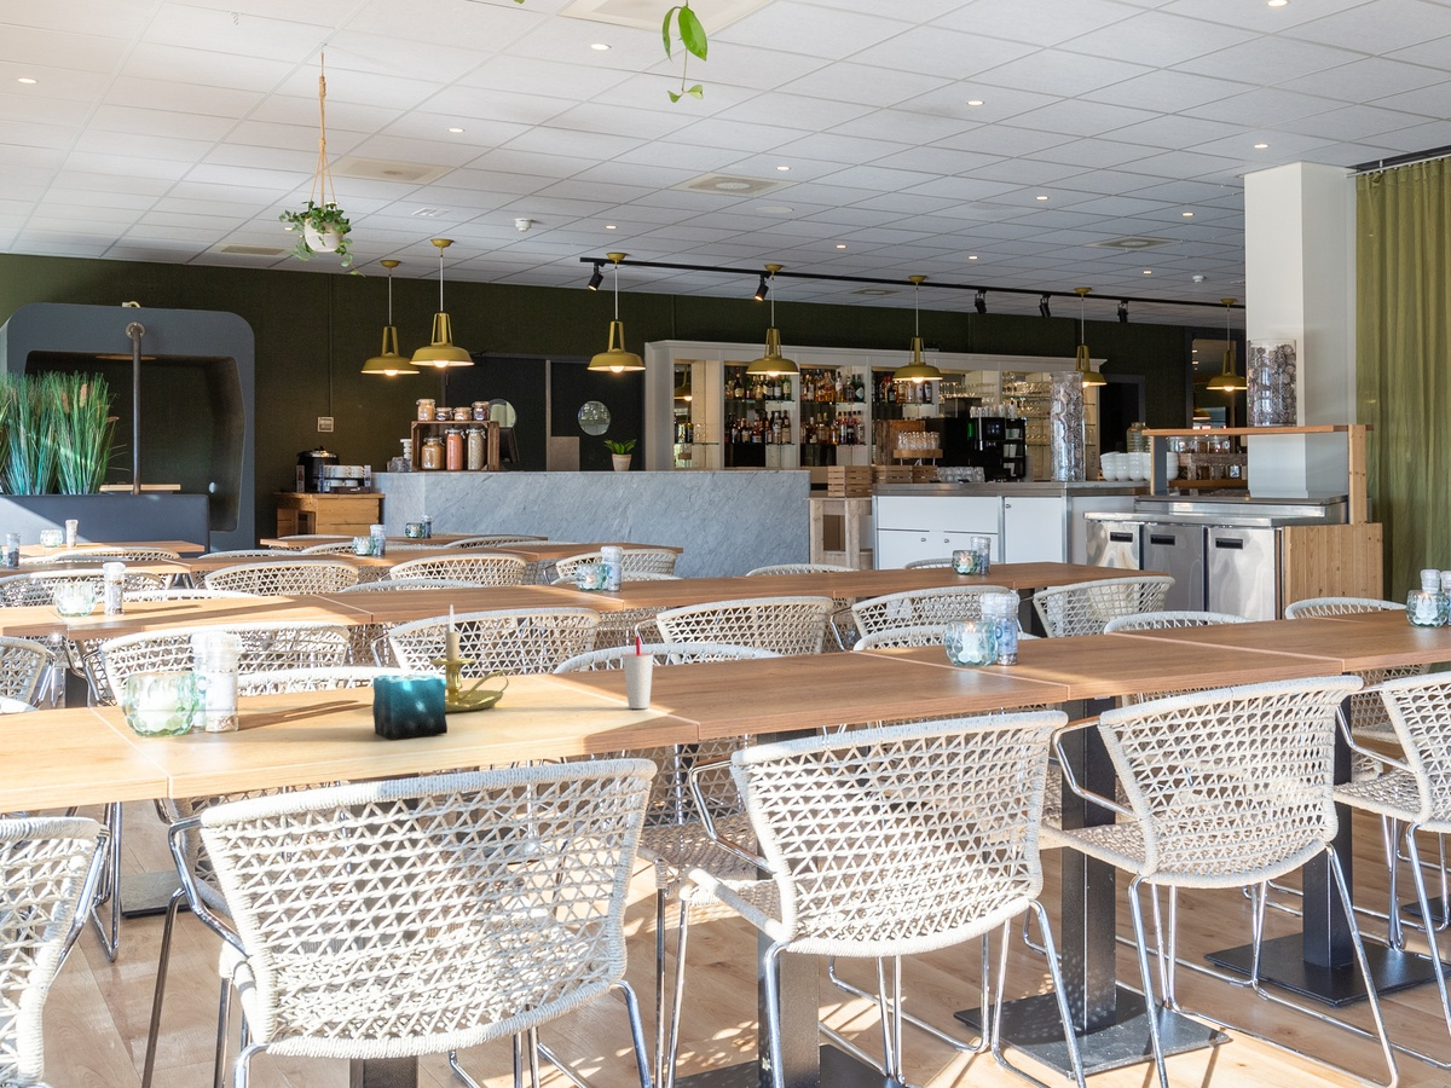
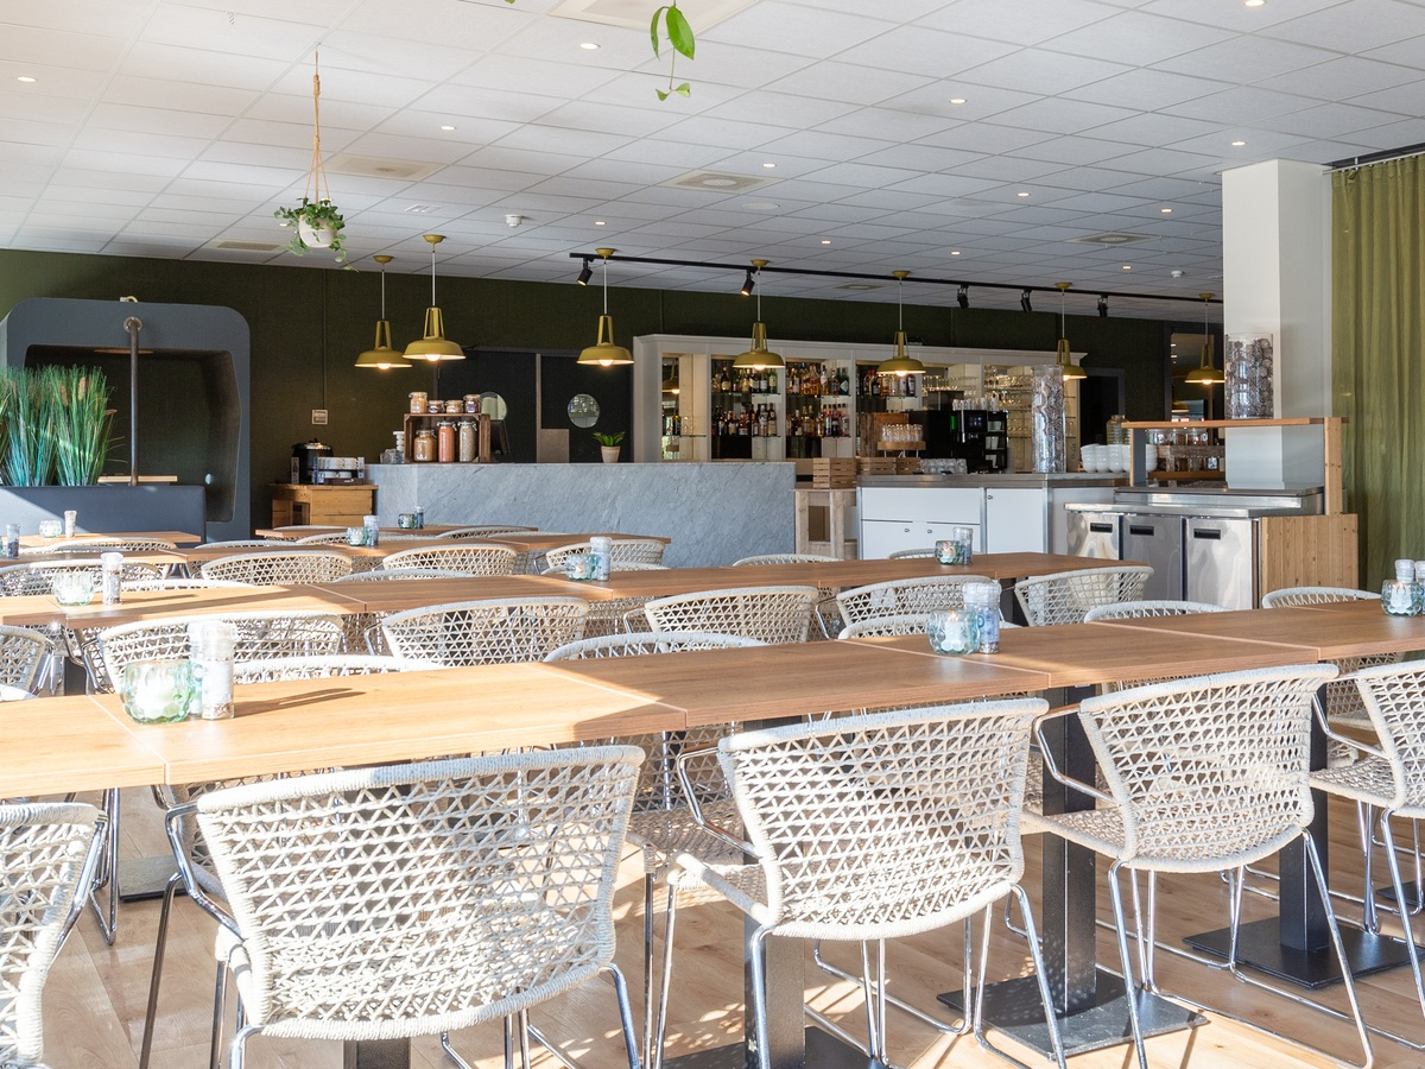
- candle [371,659,449,740]
- candle holder [428,603,518,713]
- cup [622,635,654,710]
